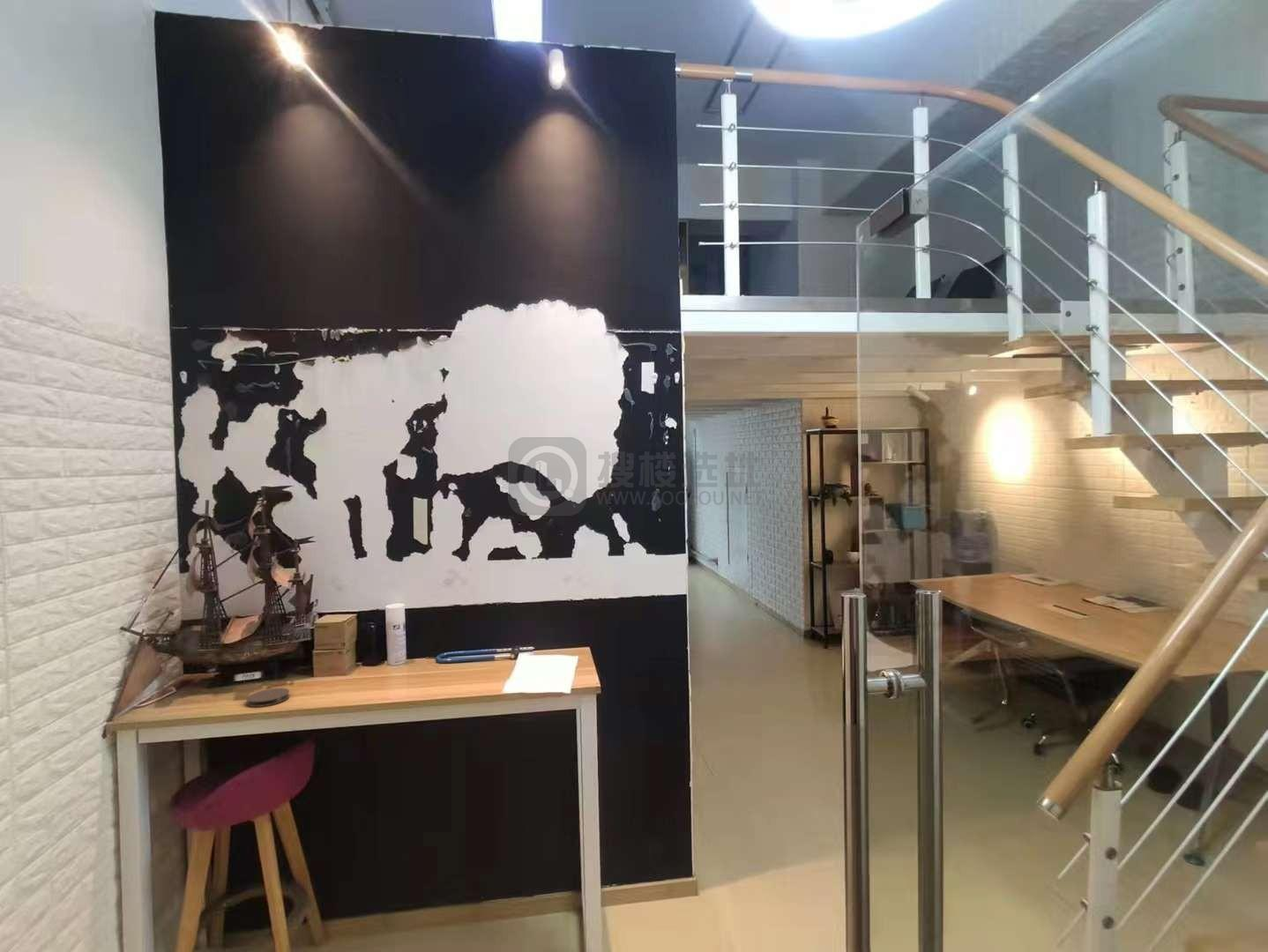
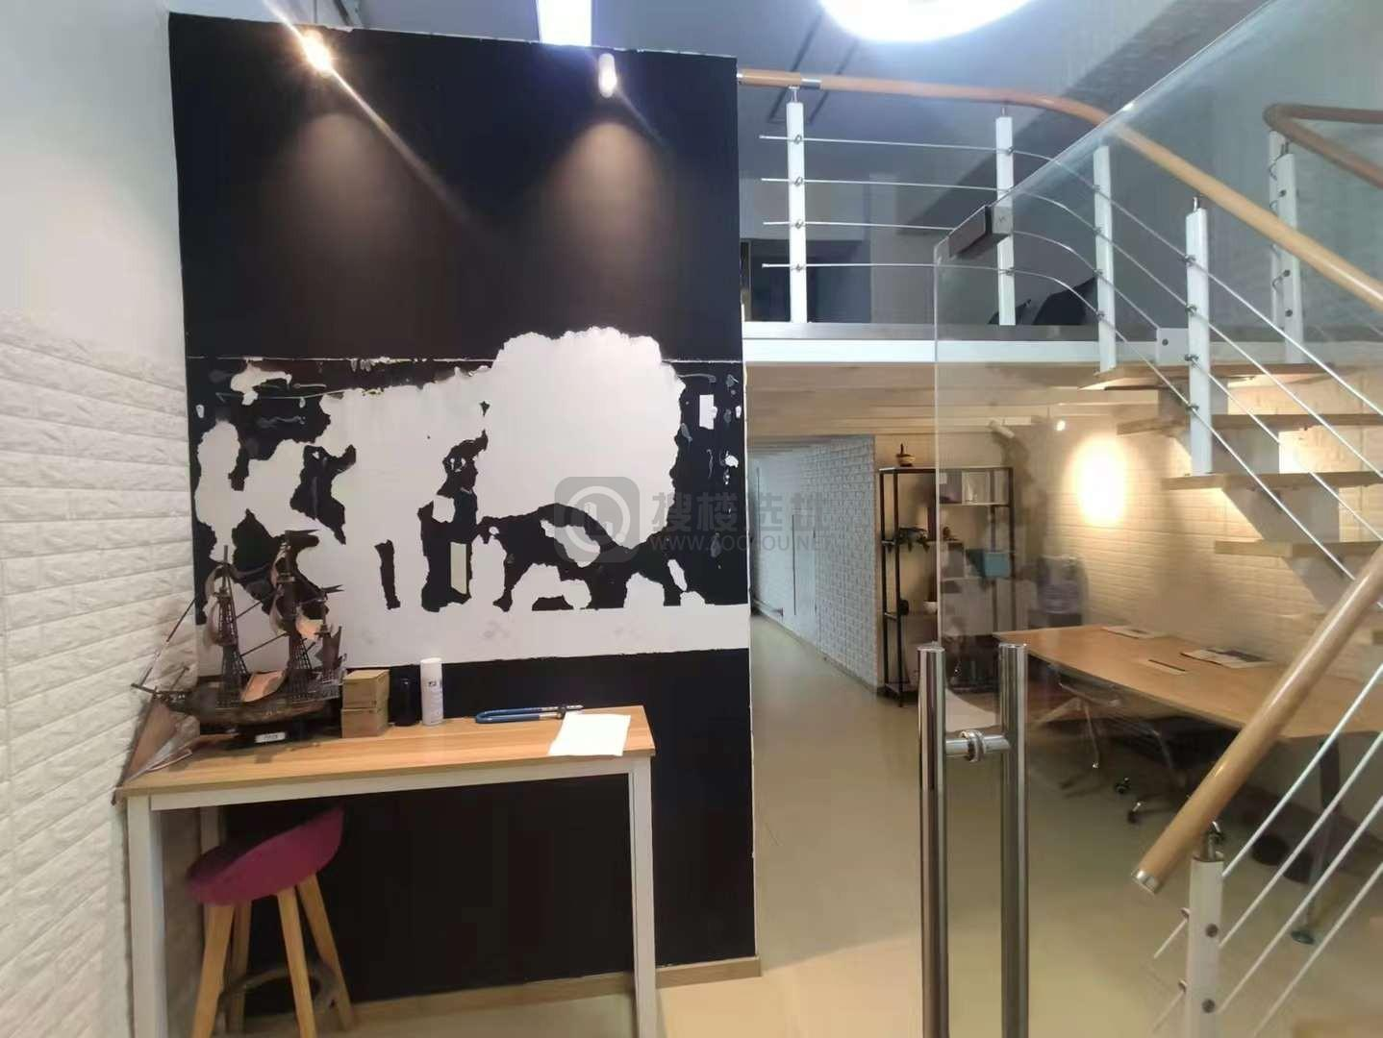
- coaster [245,687,291,708]
